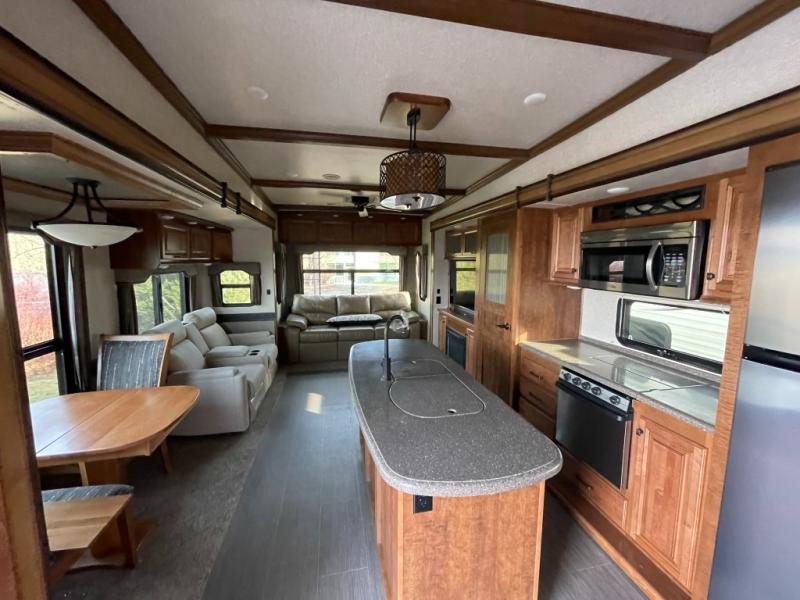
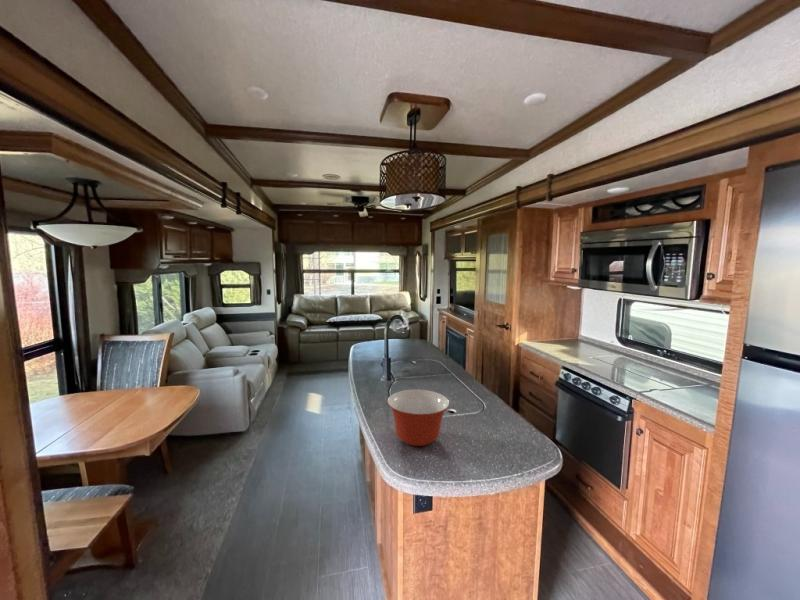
+ mixing bowl [386,389,450,447]
